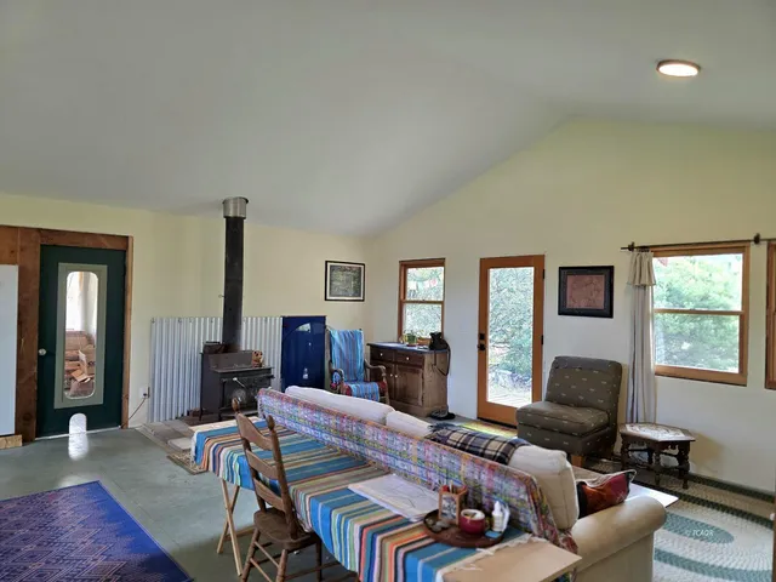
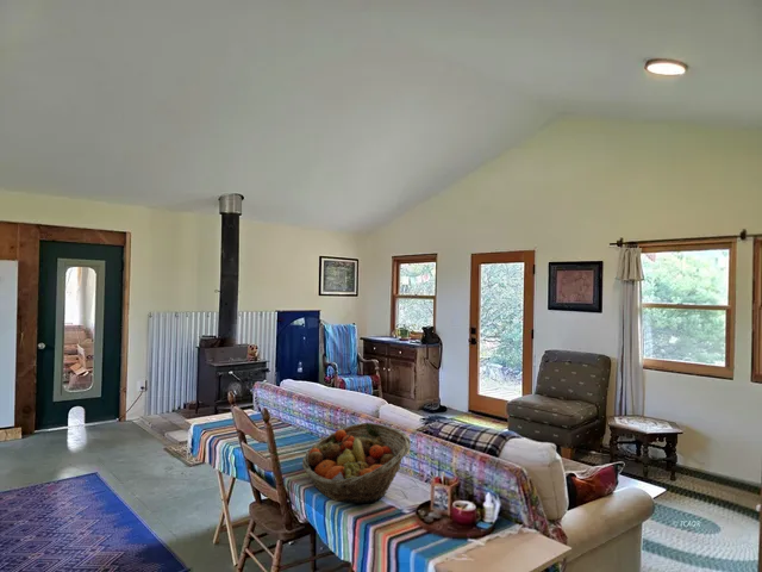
+ fruit basket [301,422,412,504]
